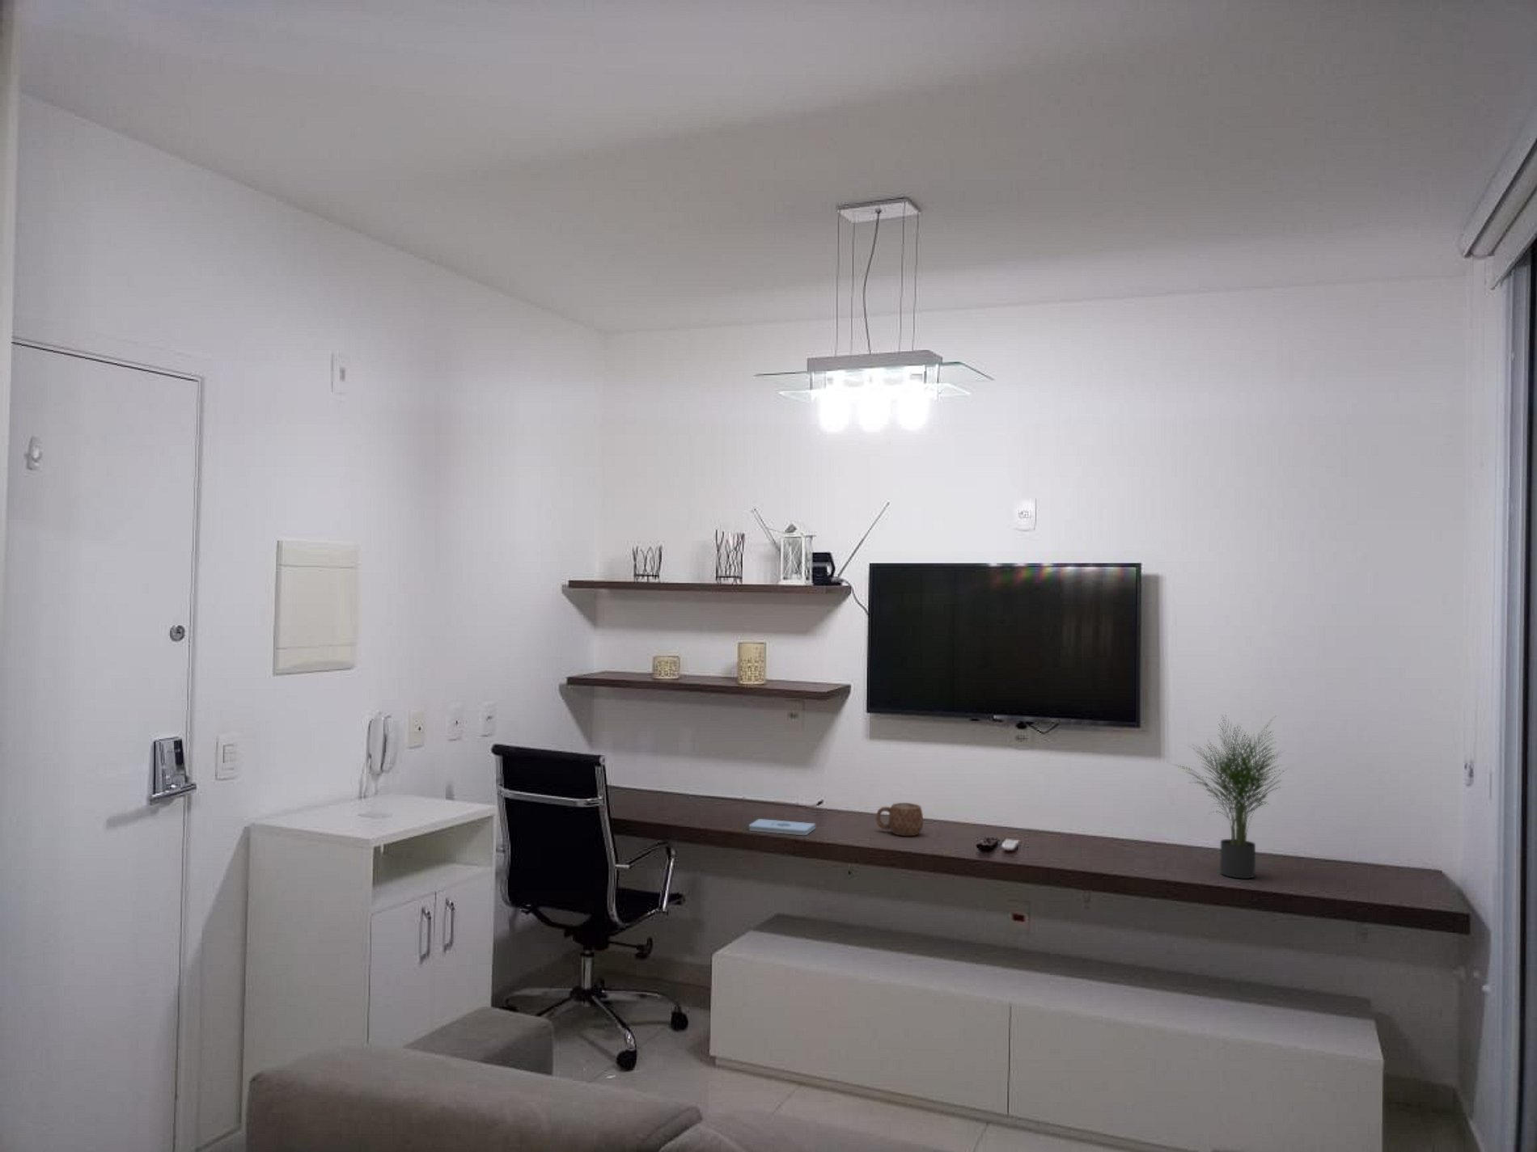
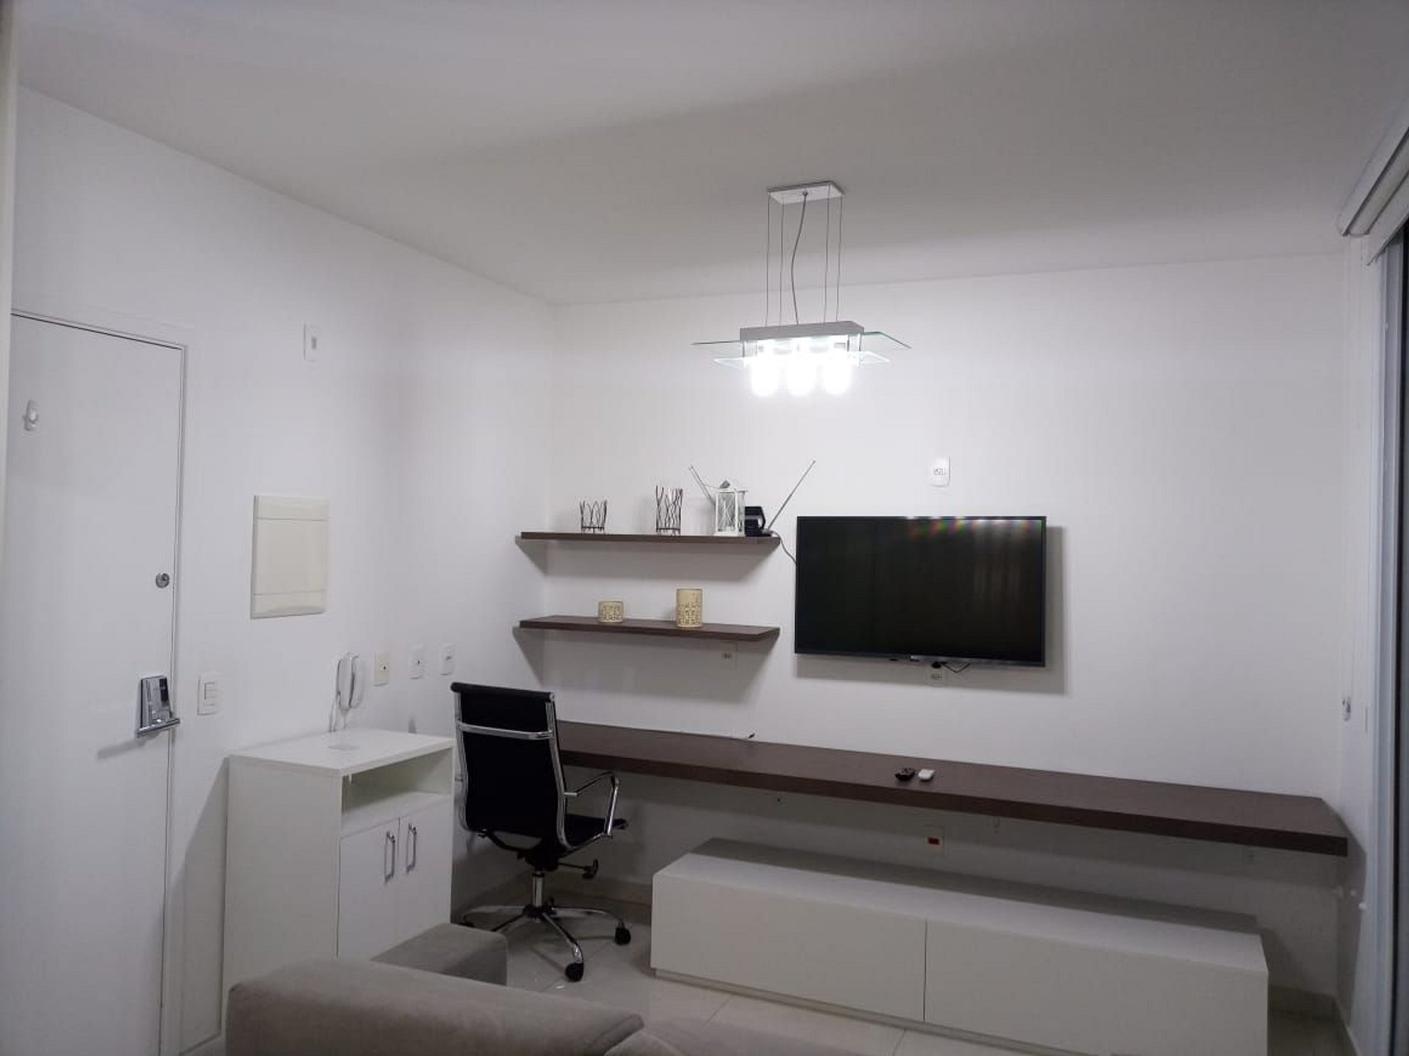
- potted plant [1168,713,1293,880]
- mug [875,802,923,836]
- notepad [748,818,816,836]
